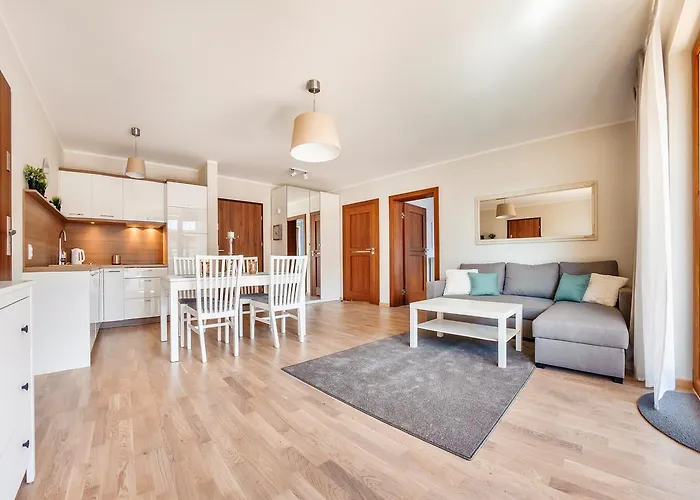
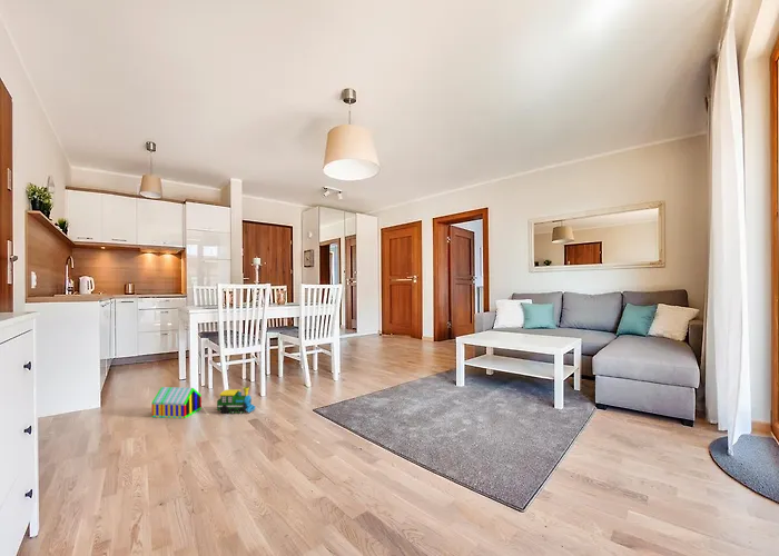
+ toy house [150,386,203,419]
+ toy train [216,386,257,415]
